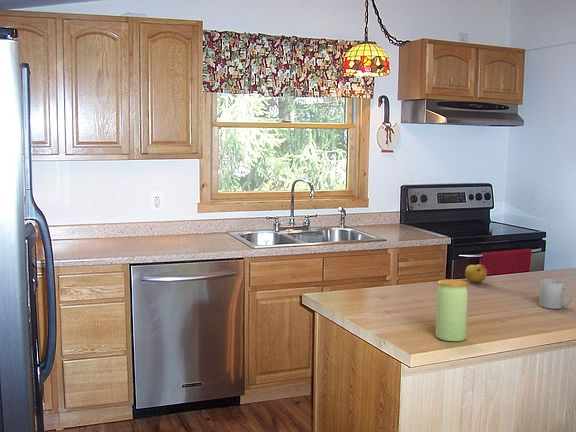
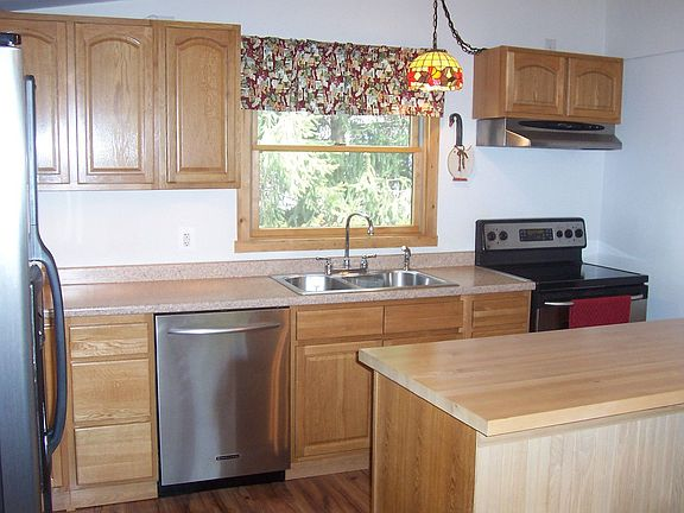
- mug [538,278,574,310]
- jar [435,278,469,342]
- fruit [464,263,488,284]
